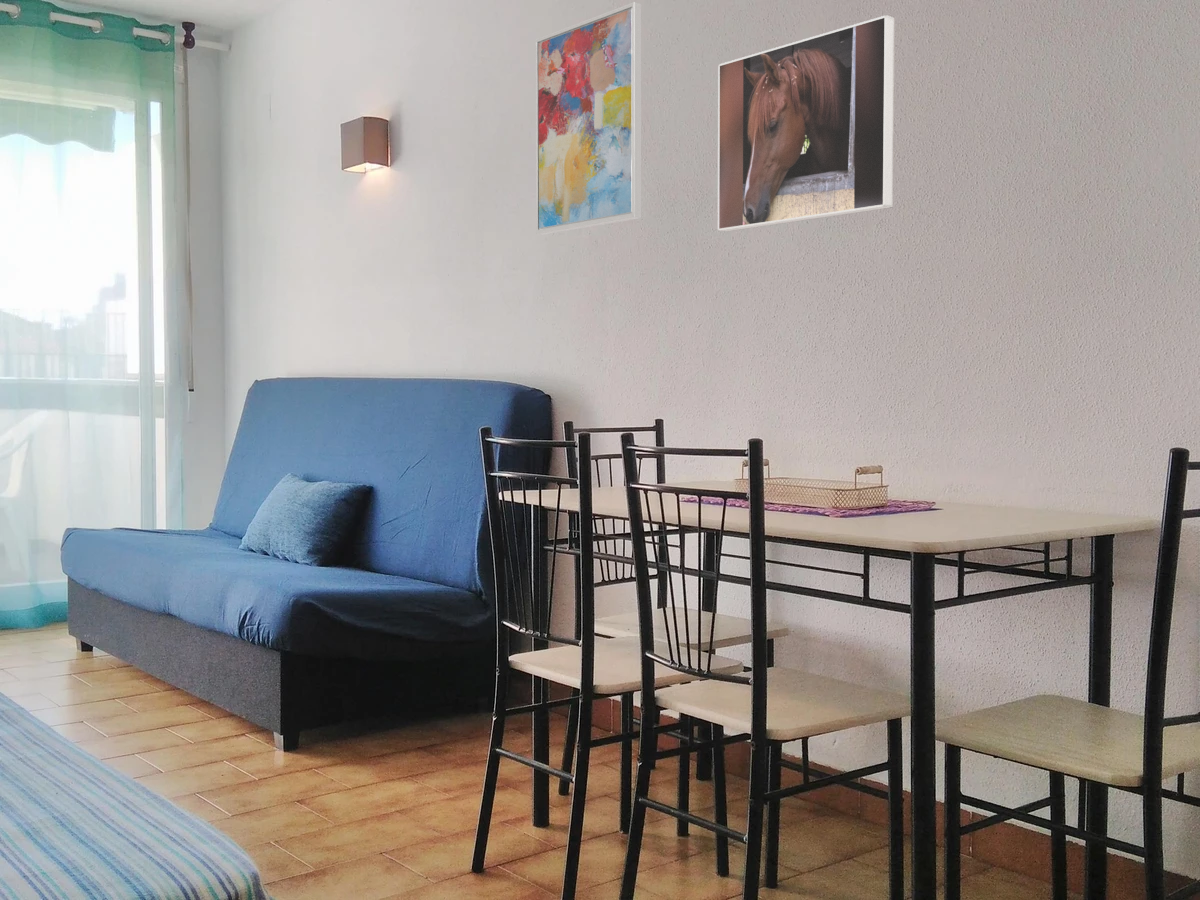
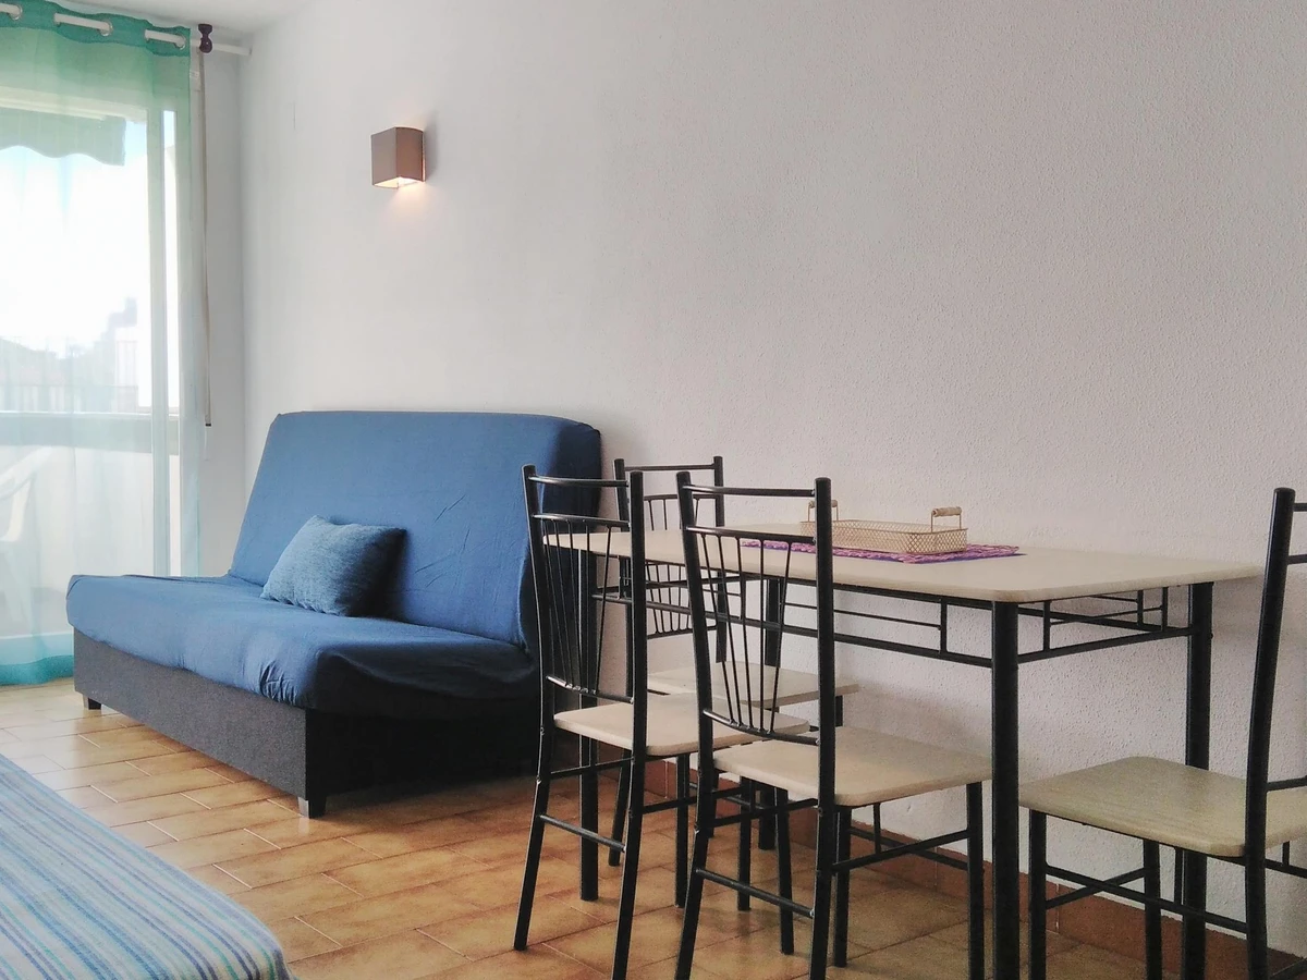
- wall art [534,1,642,236]
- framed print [717,14,896,233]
